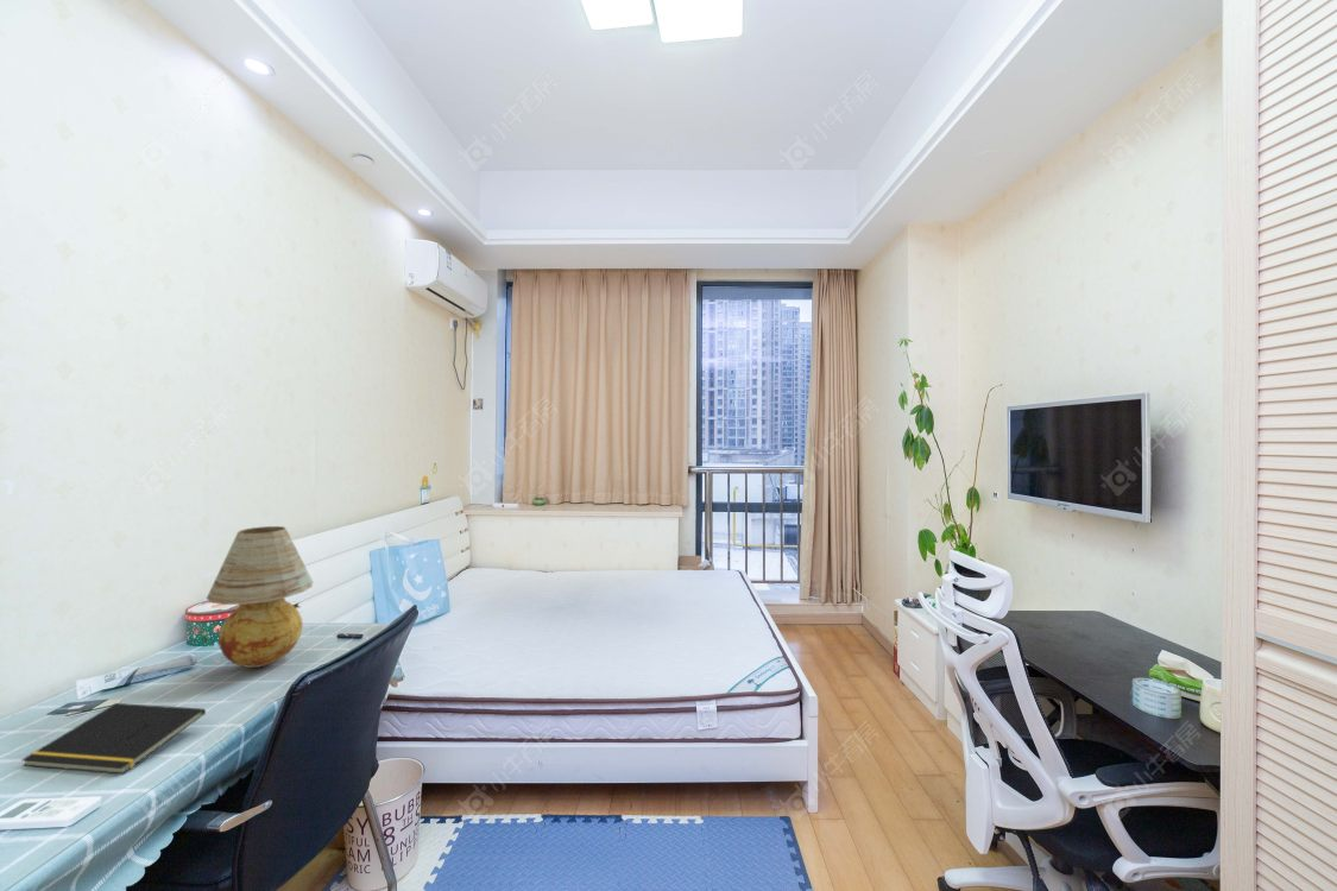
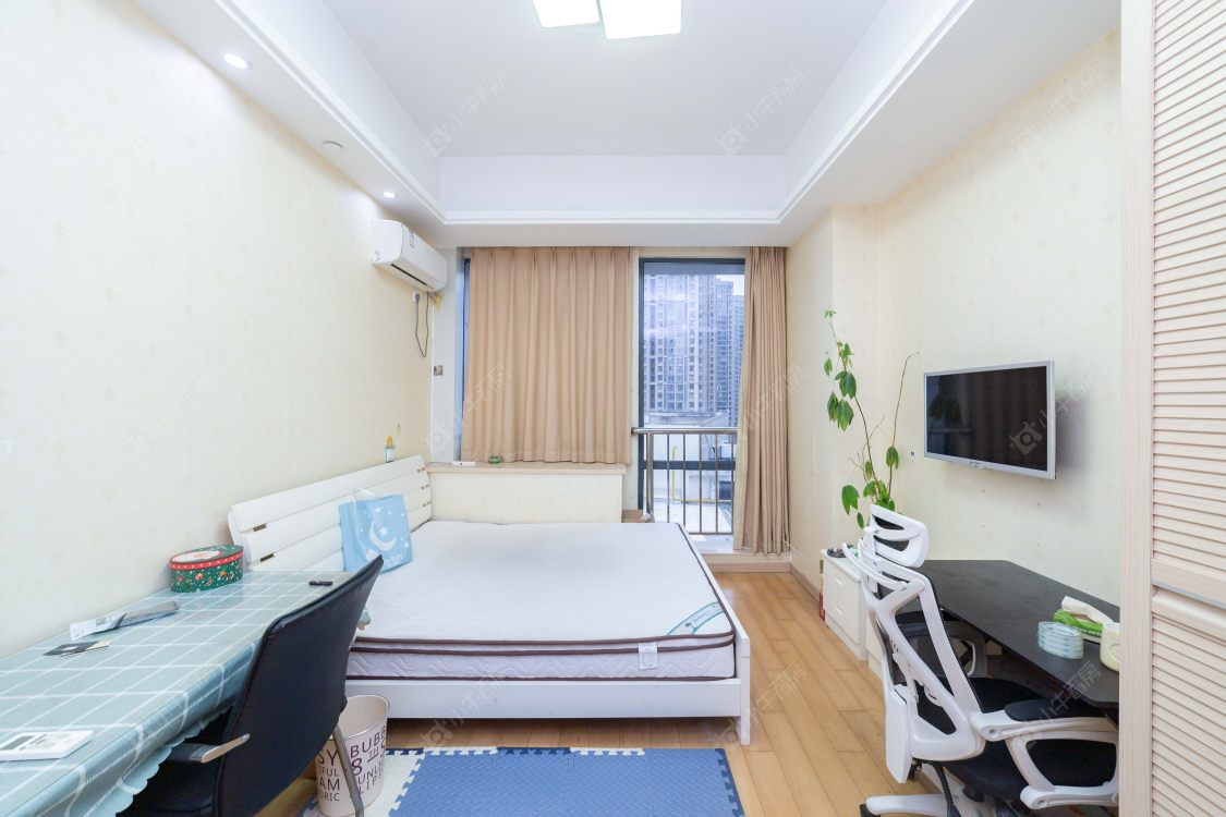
- table lamp [206,525,315,669]
- notepad [20,702,207,775]
